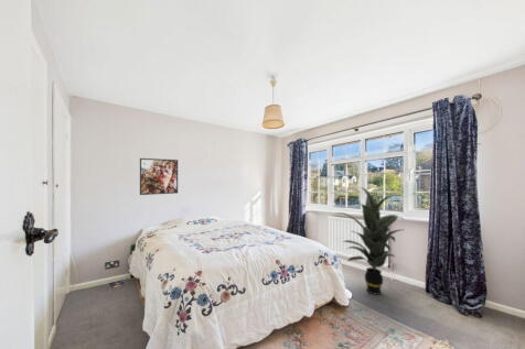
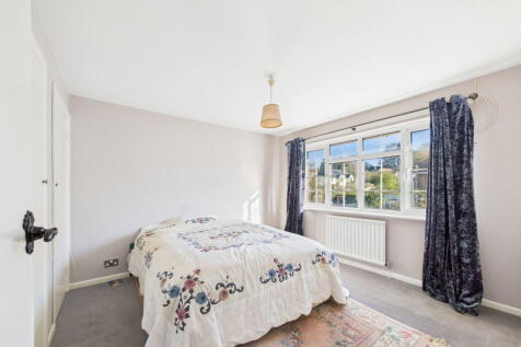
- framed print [139,157,179,196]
- indoor plant [335,186,407,296]
